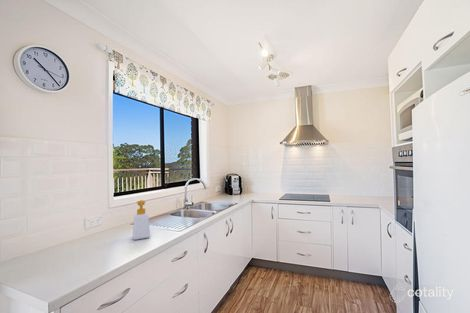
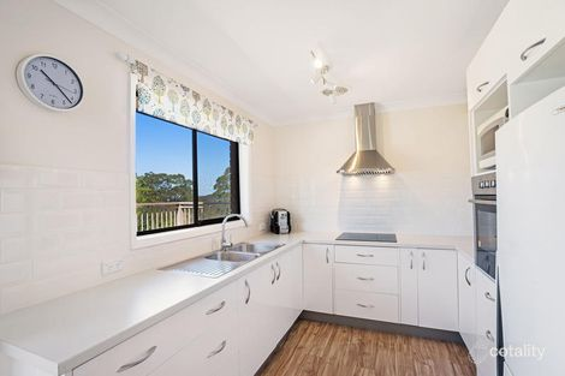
- soap bottle [132,199,151,241]
